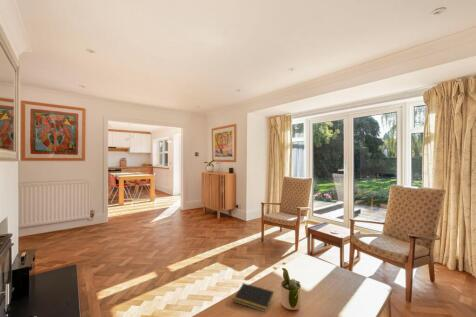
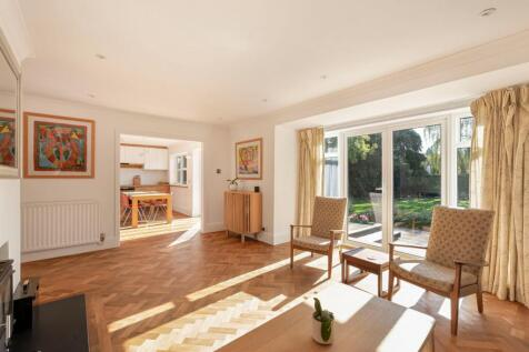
- notepad [232,282,275,313]
